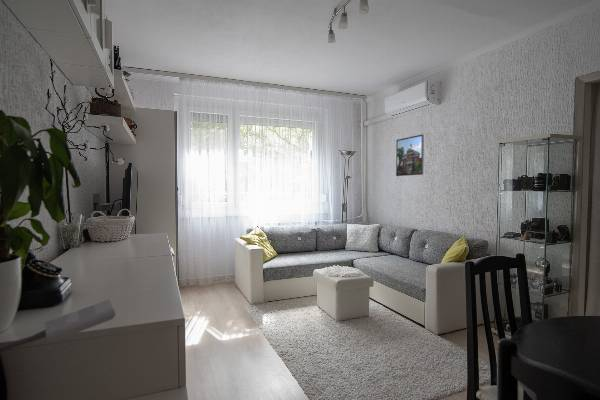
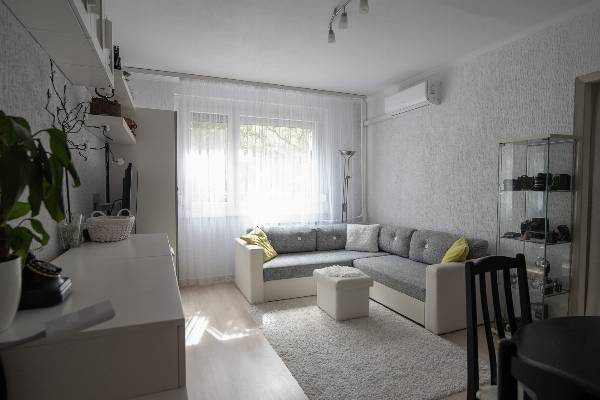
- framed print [395,133,425,177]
